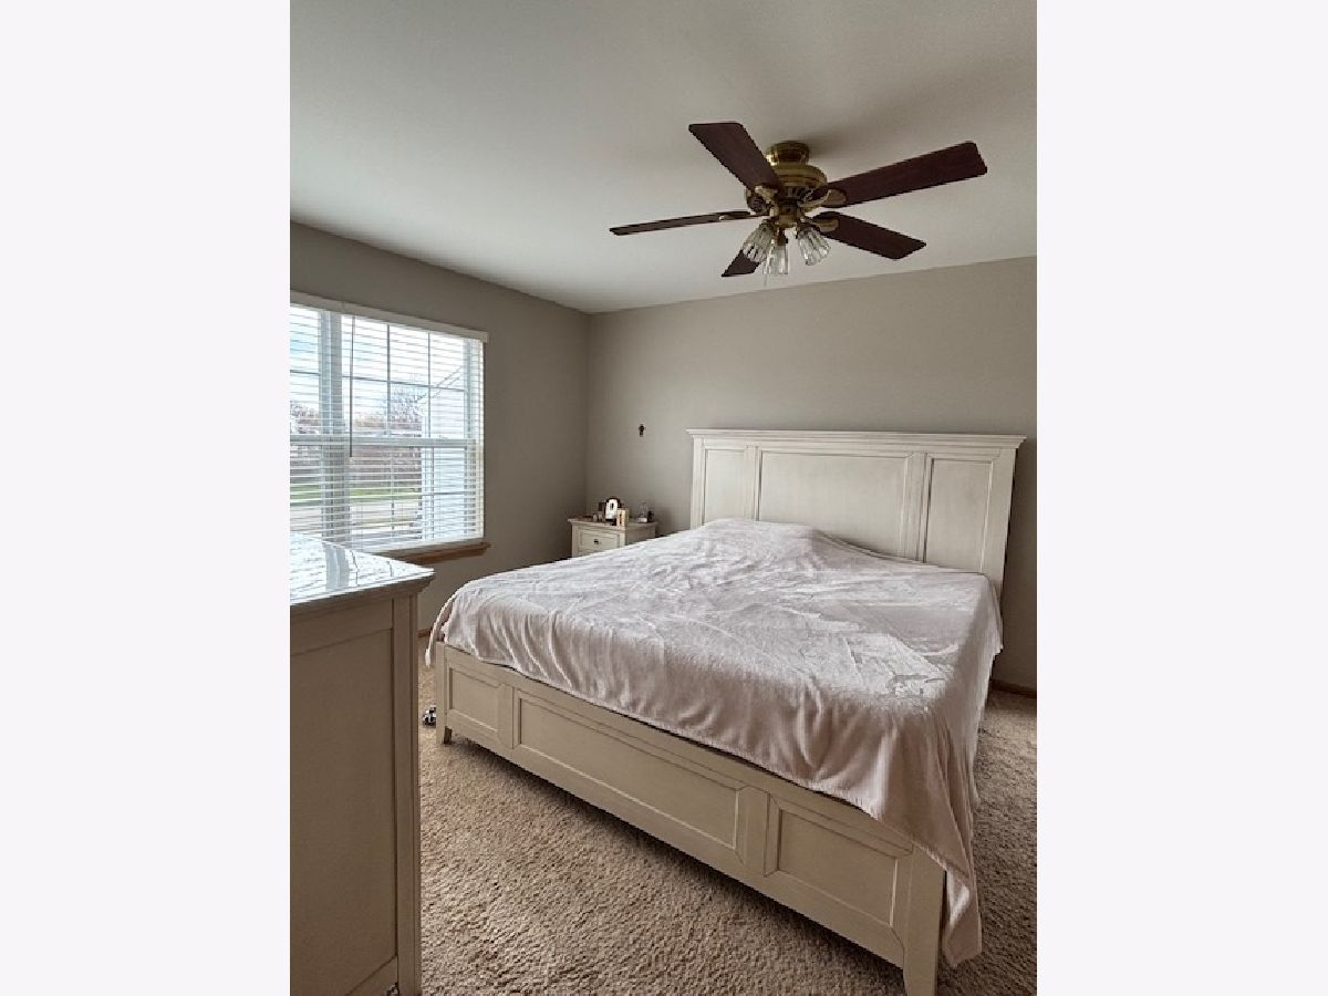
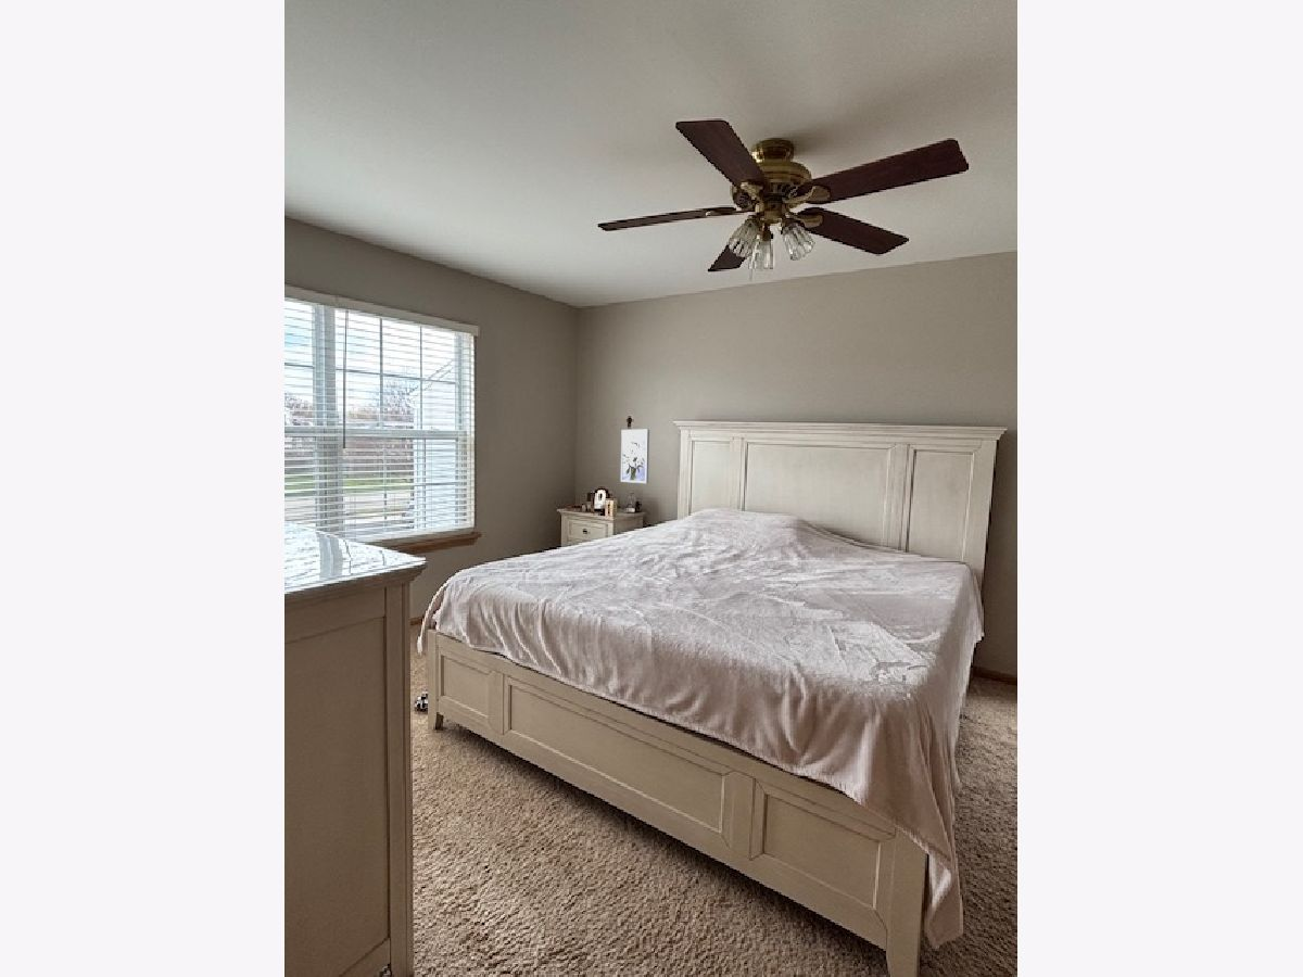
+ wall art [620,429,650,484]
